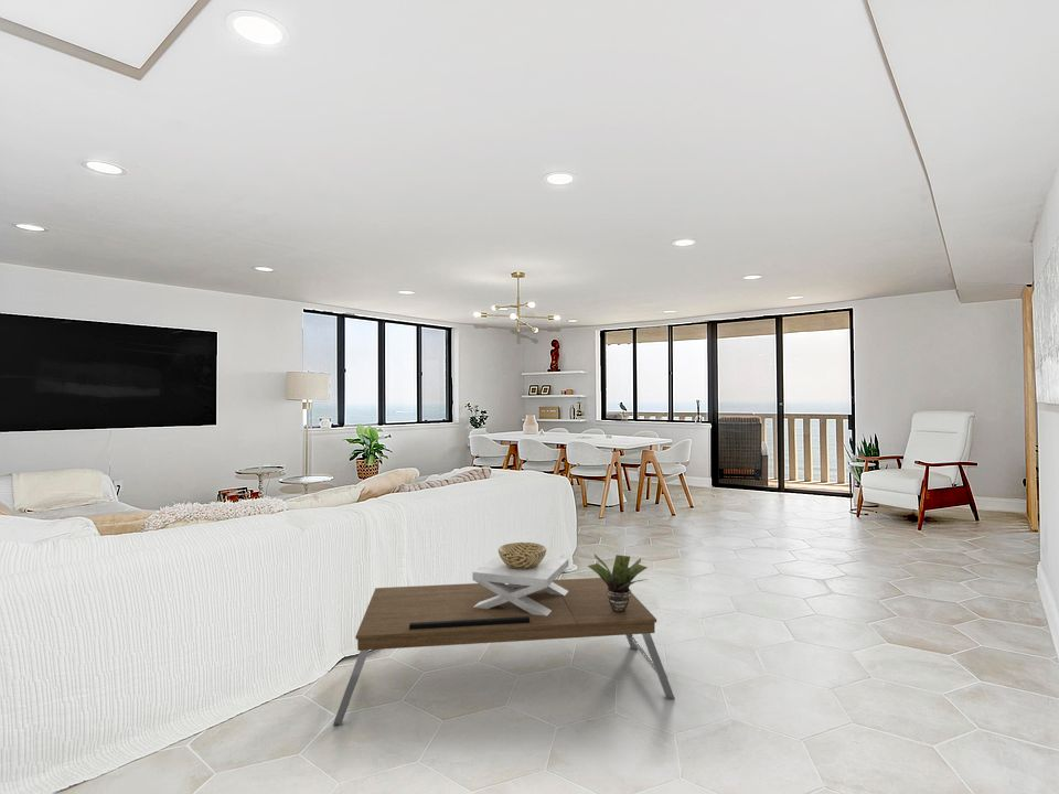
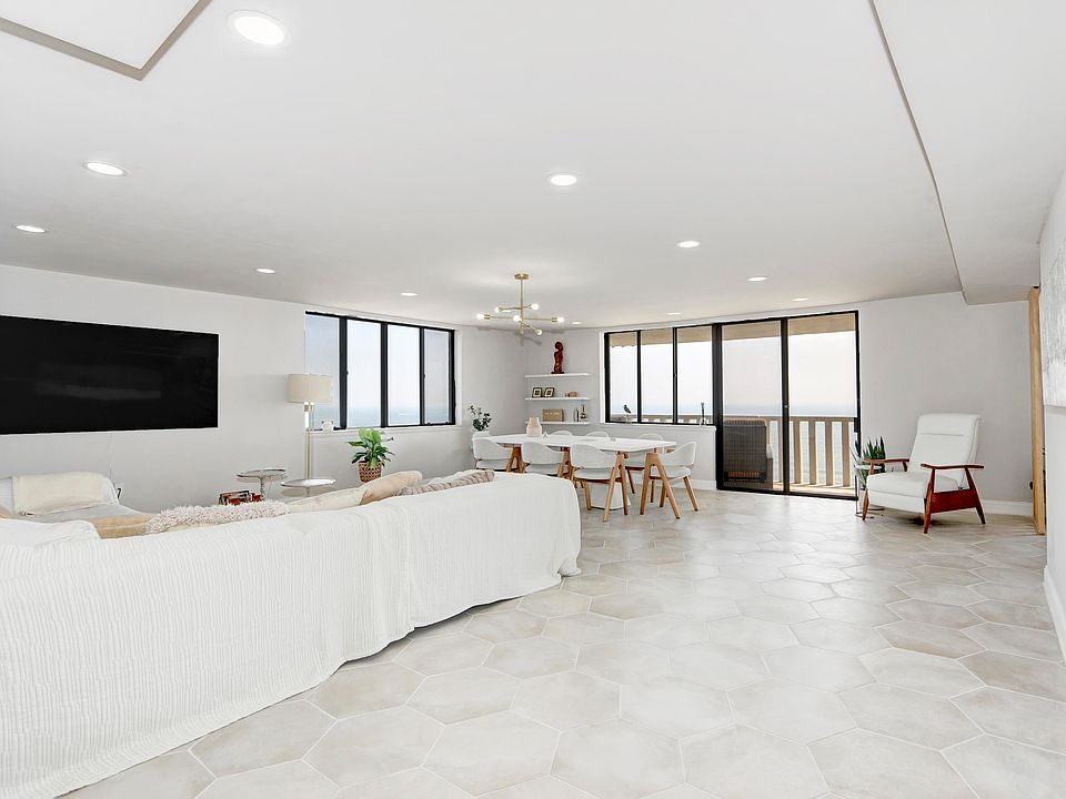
- coffee table [332,577,676,726]
- decorative bowl [472,541,569,616]
- potted plant [587,554,649,612]
